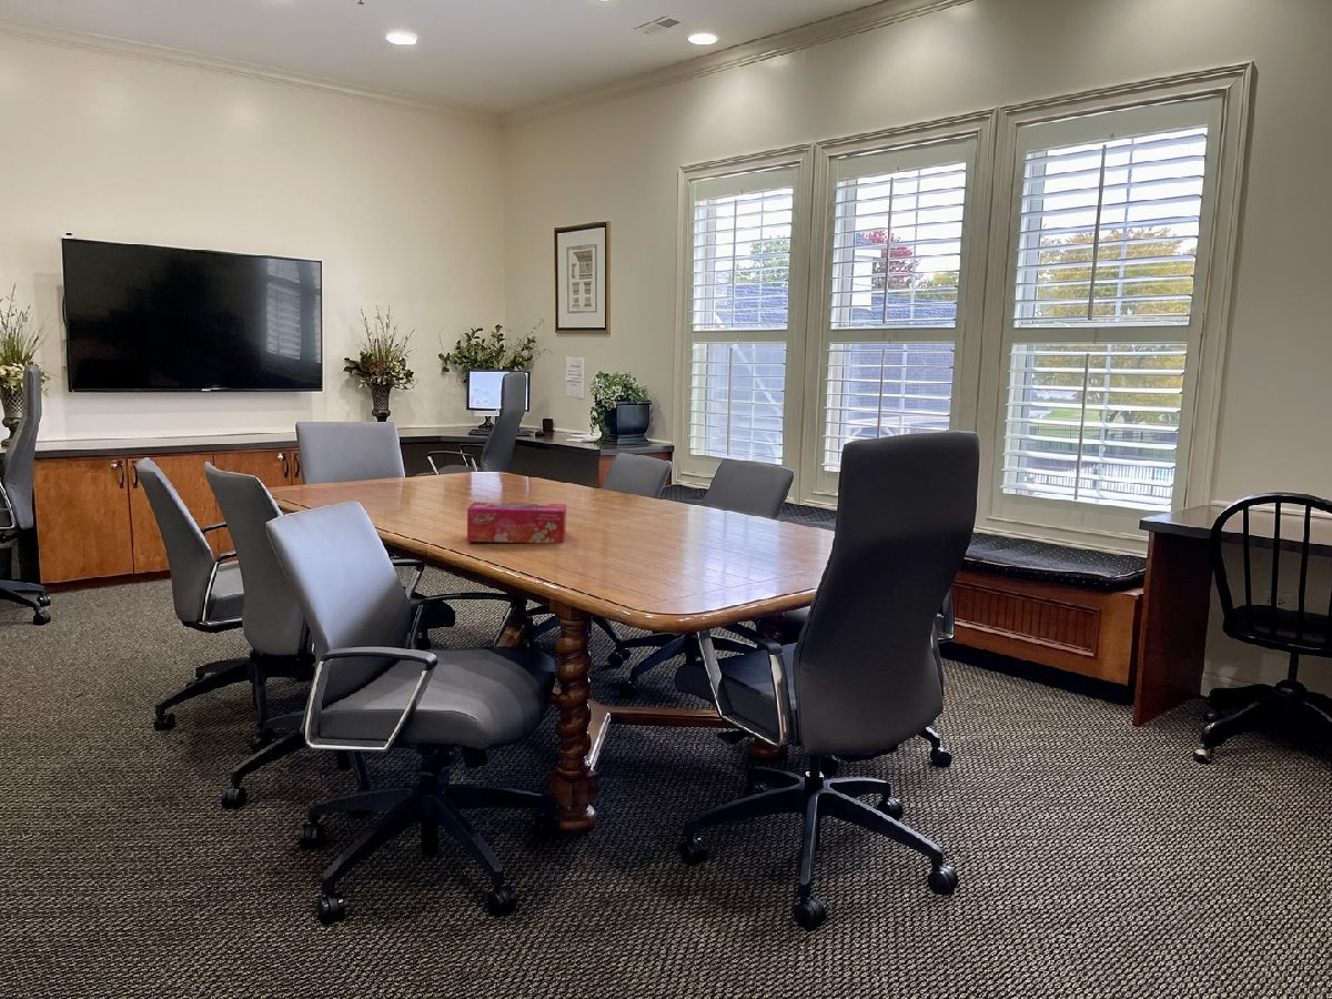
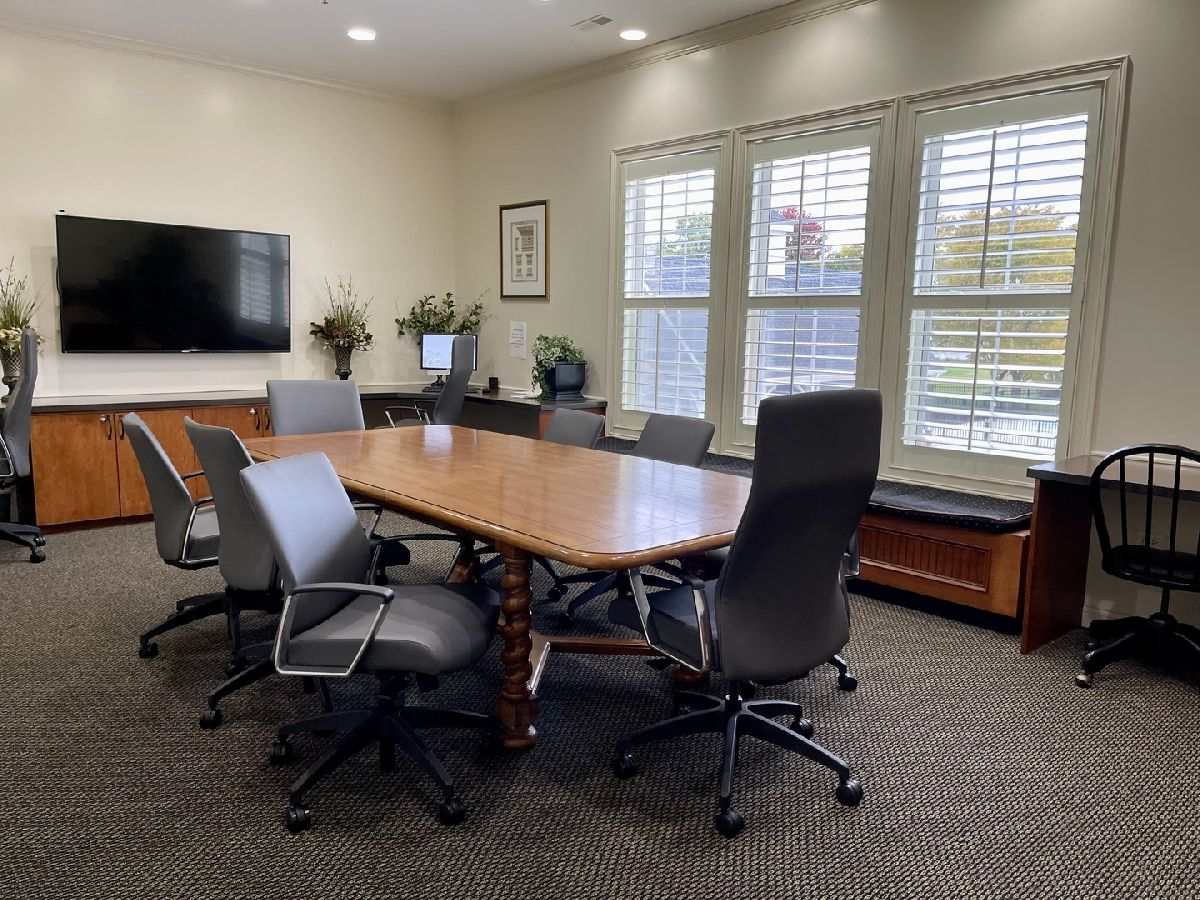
- tissue box [466,501,567,544]
